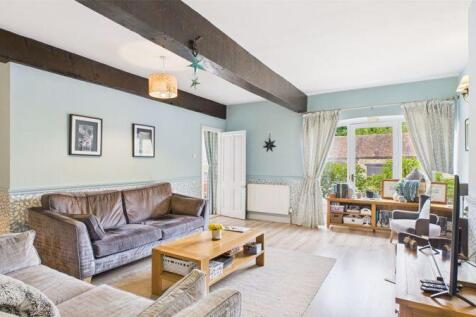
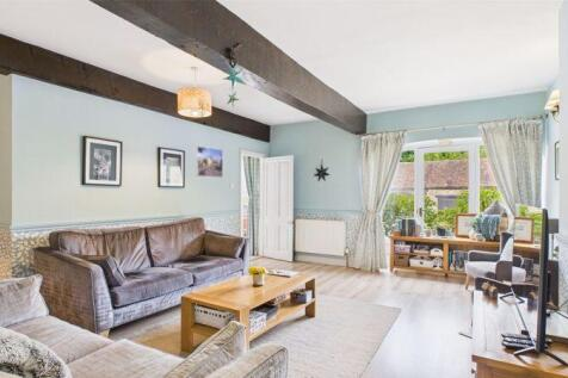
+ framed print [195,145,224,179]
